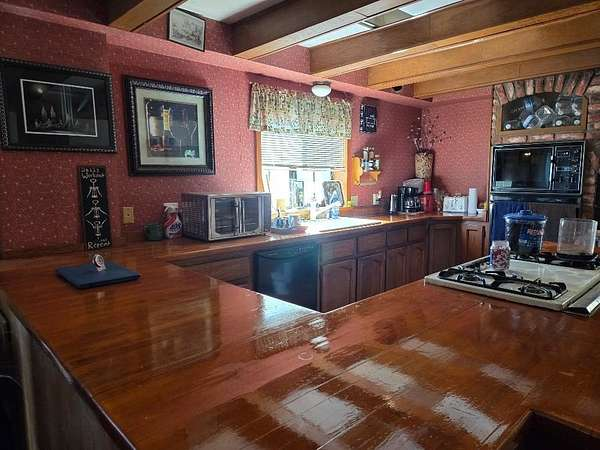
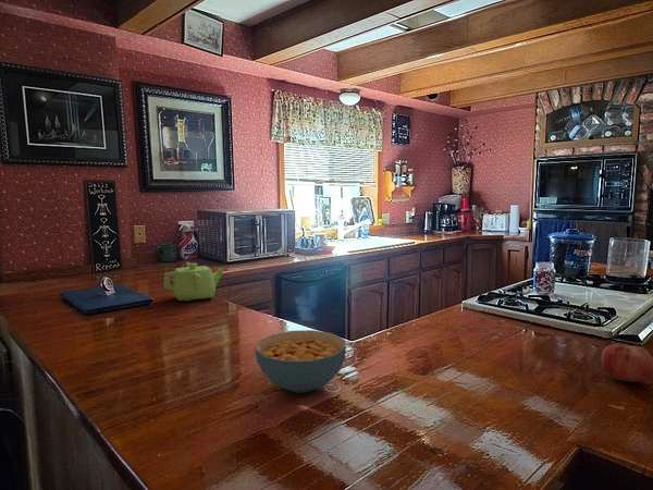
+ fruit [601,342,653,383]
+ cereal bowl [254,329,347,394]
+ teapot [163,261,224,302]
